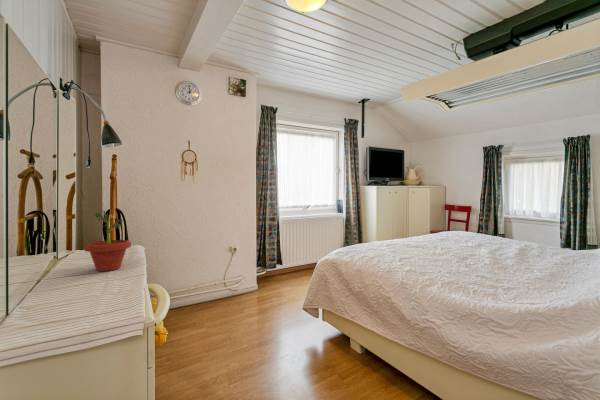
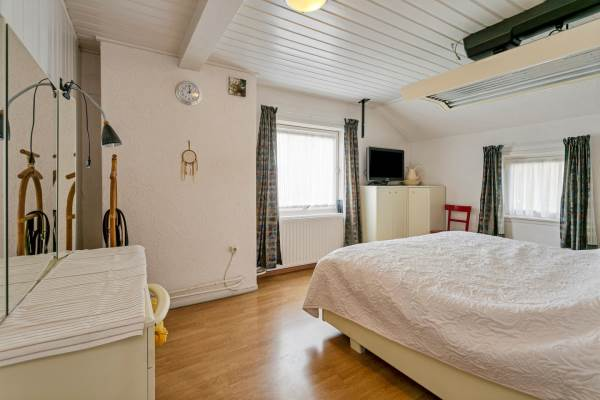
- potted plant [83,208,132,272]
